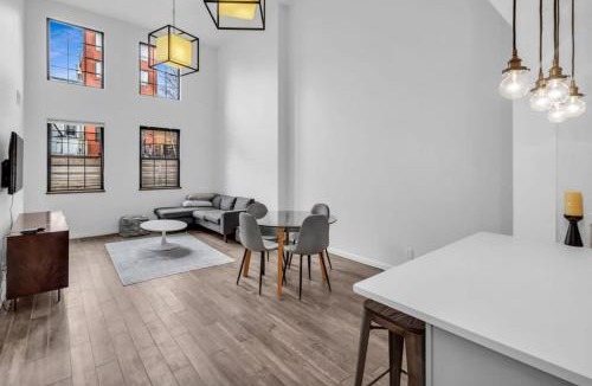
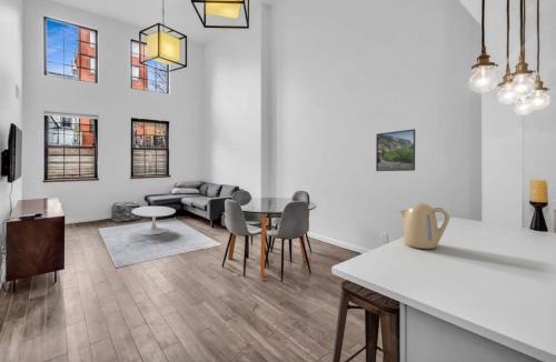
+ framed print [375,128,416,172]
+ kettle [399,202,450,250]
